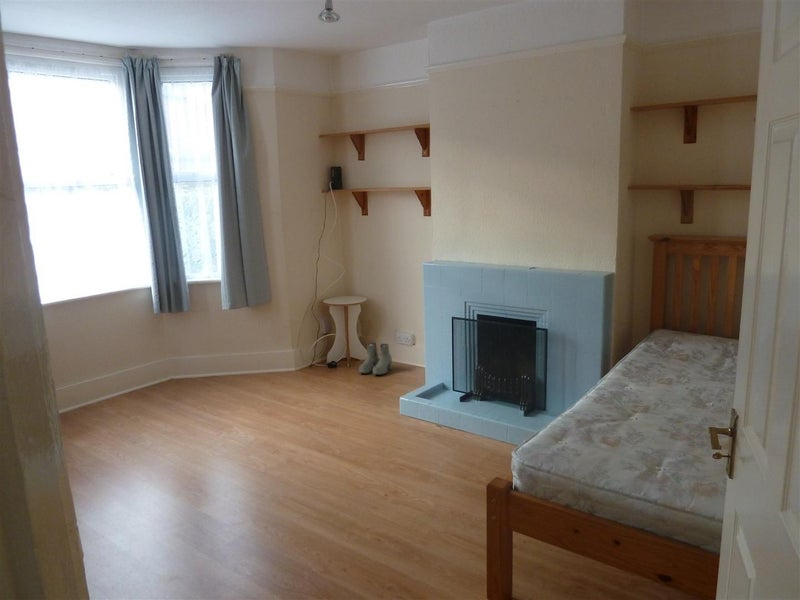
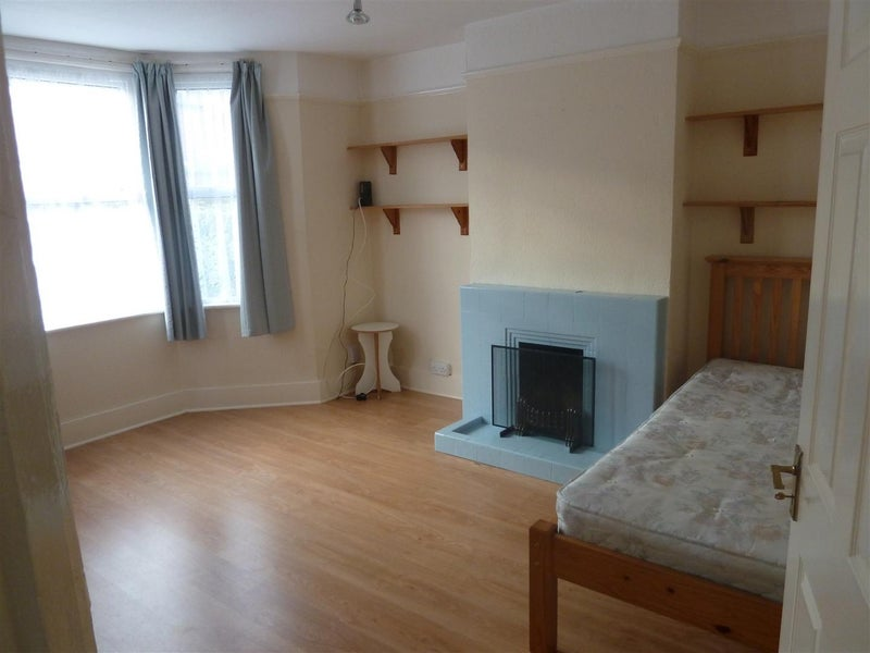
- boots [358,342,393,376]
